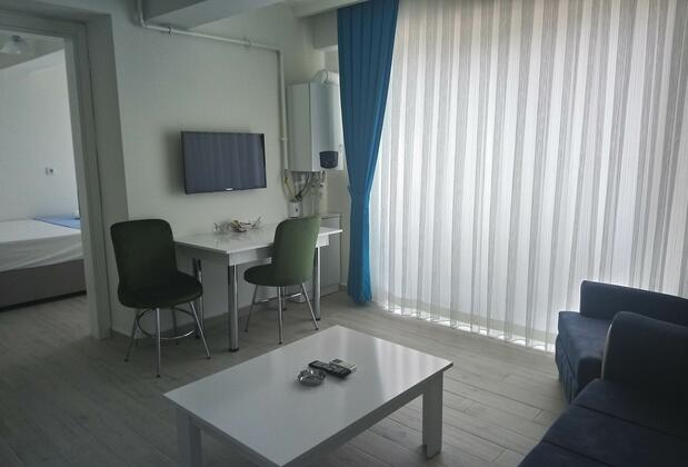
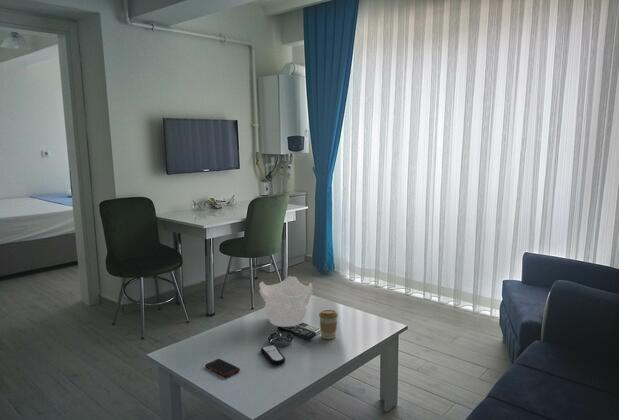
+ decorative bowl [258,275,314,328]
+ coffee cup [318,309,339,340]
+ cell phone [204,358,241,378]
+ remote control [260,344,286,366]
